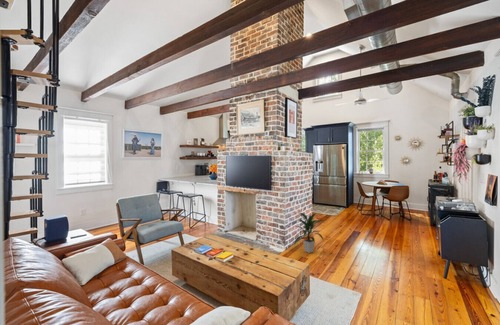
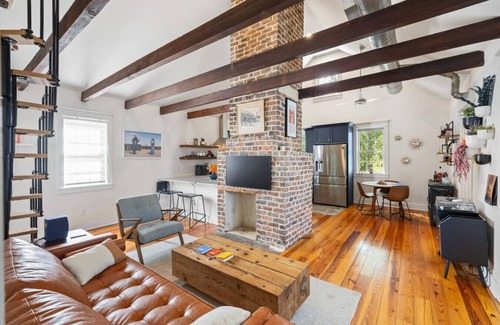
- indoor plant [293,212,327,254]
